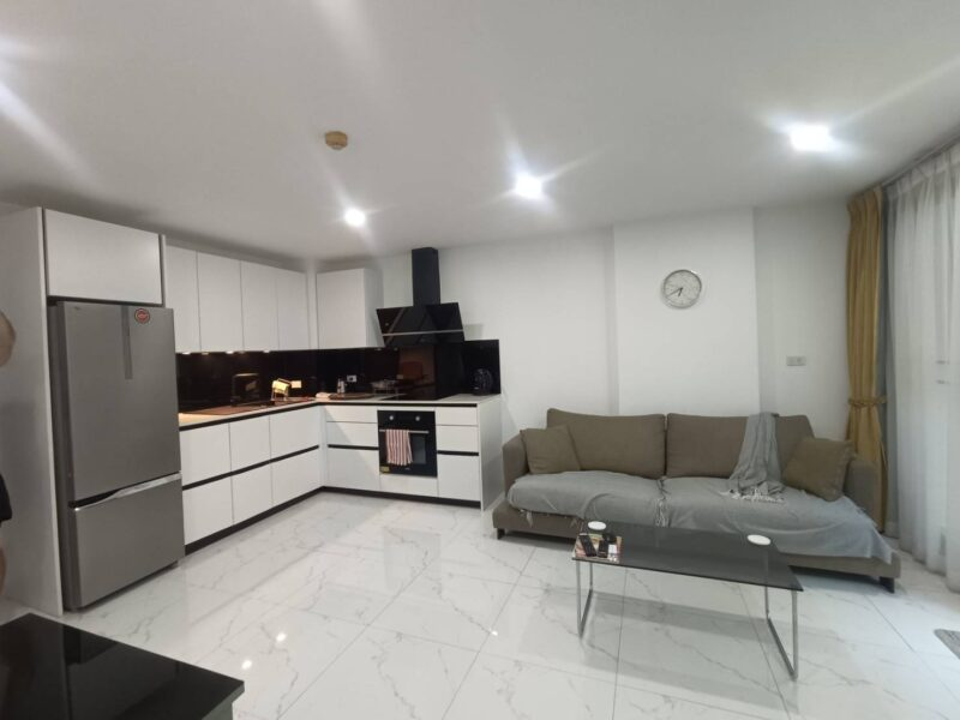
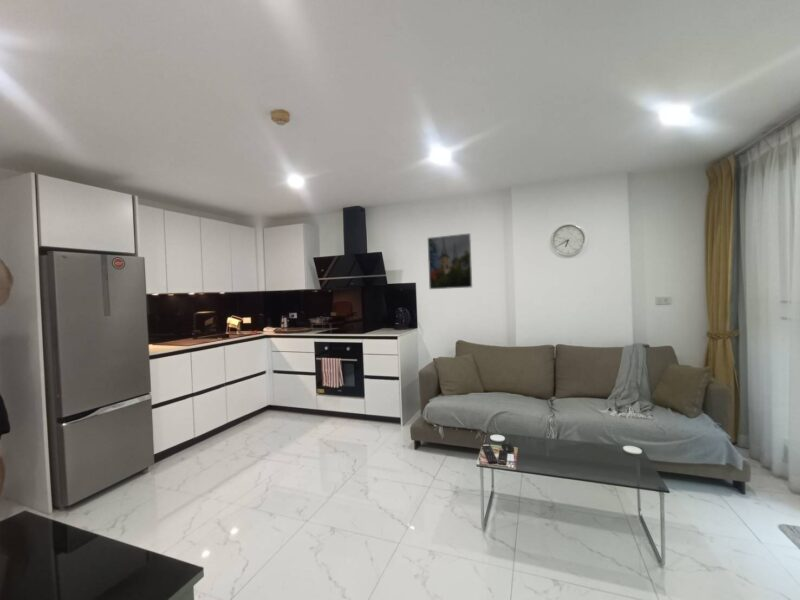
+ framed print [427,232,473,290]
